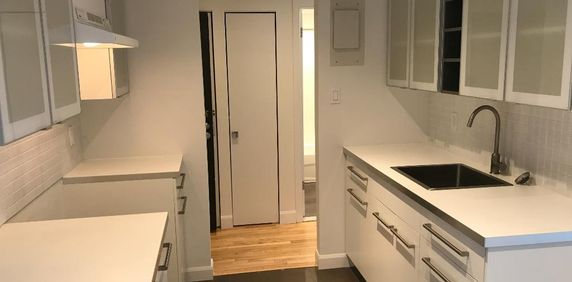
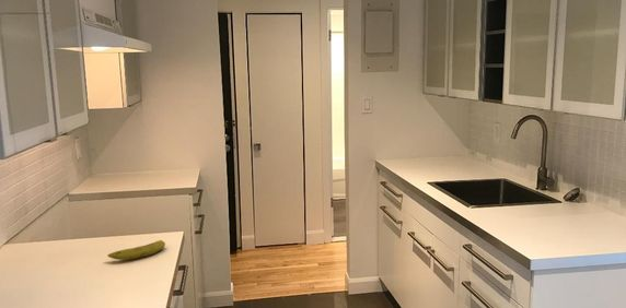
+ fruit [106,239,166,261]
